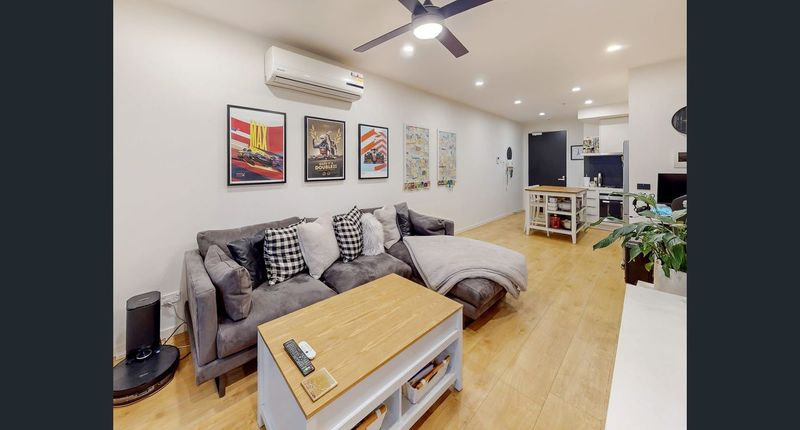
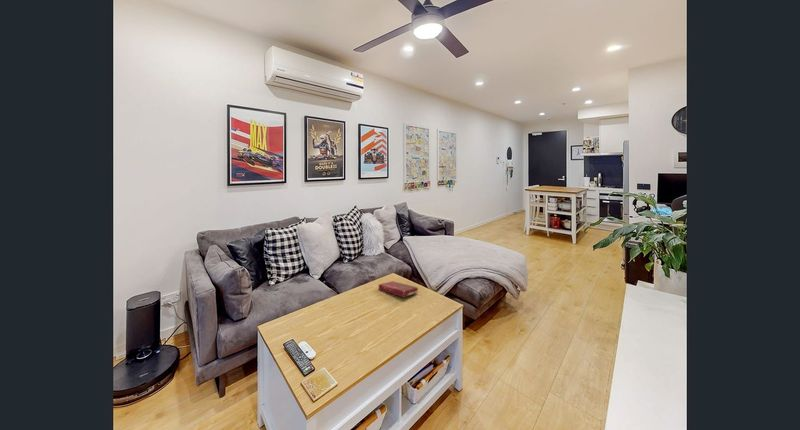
+ book [377,280,419,298]
